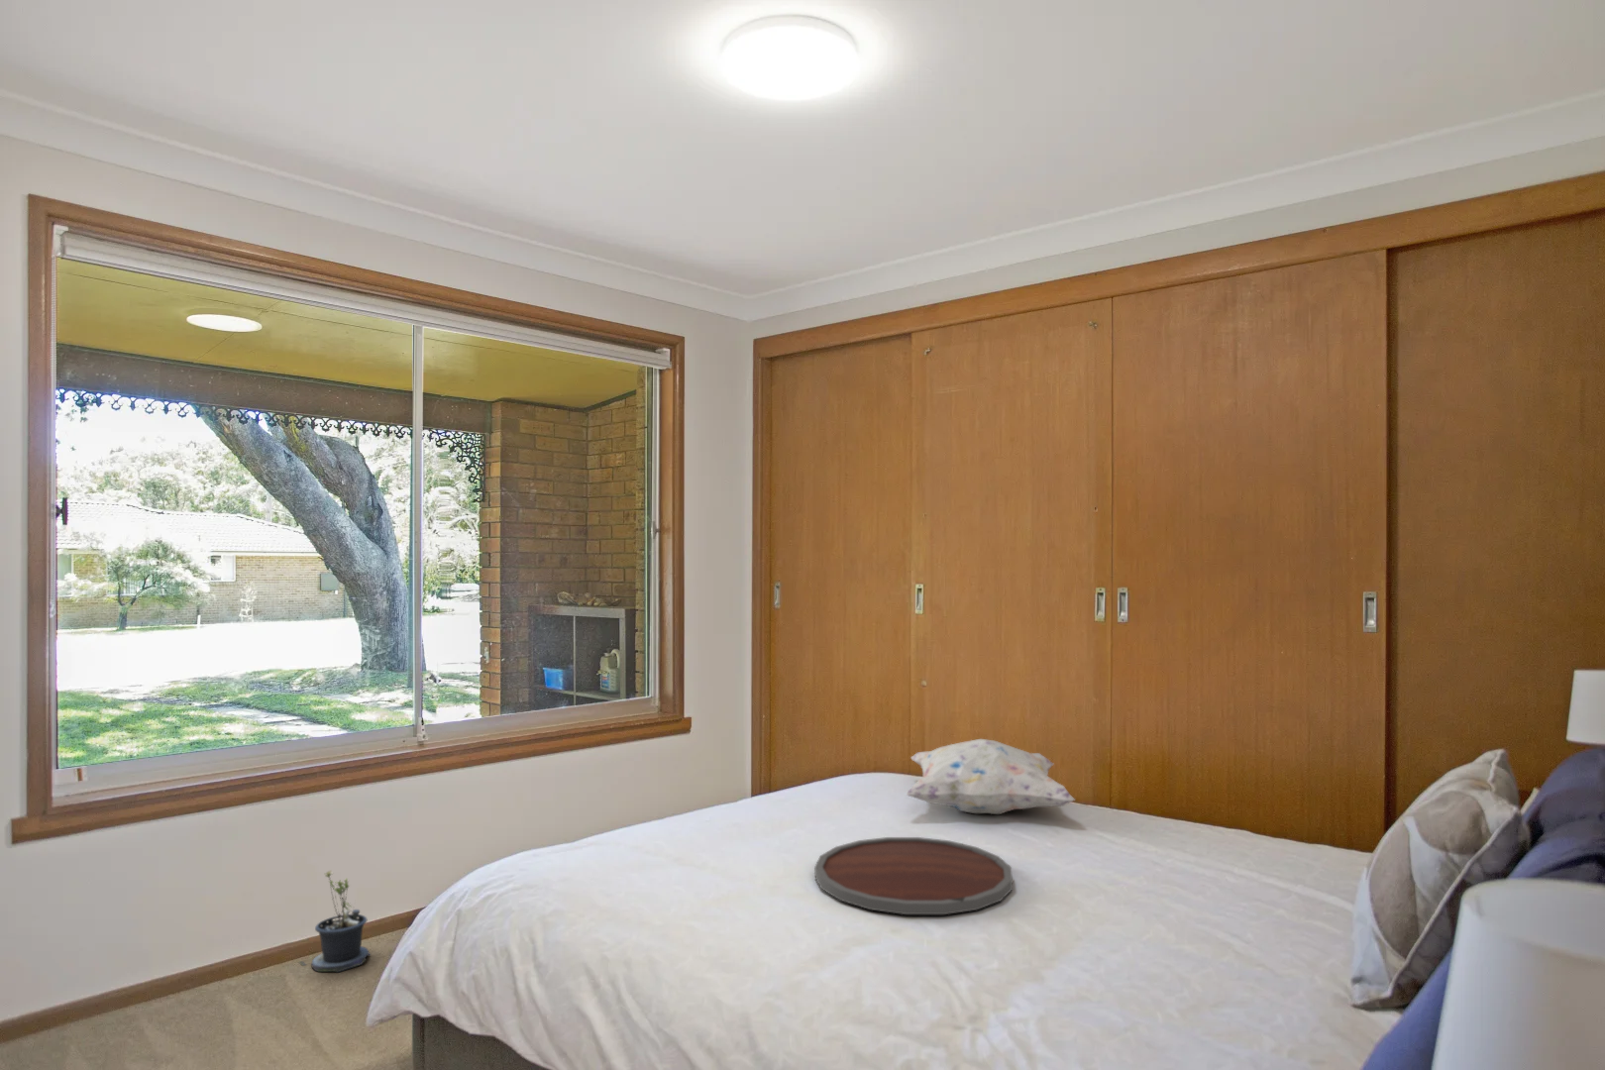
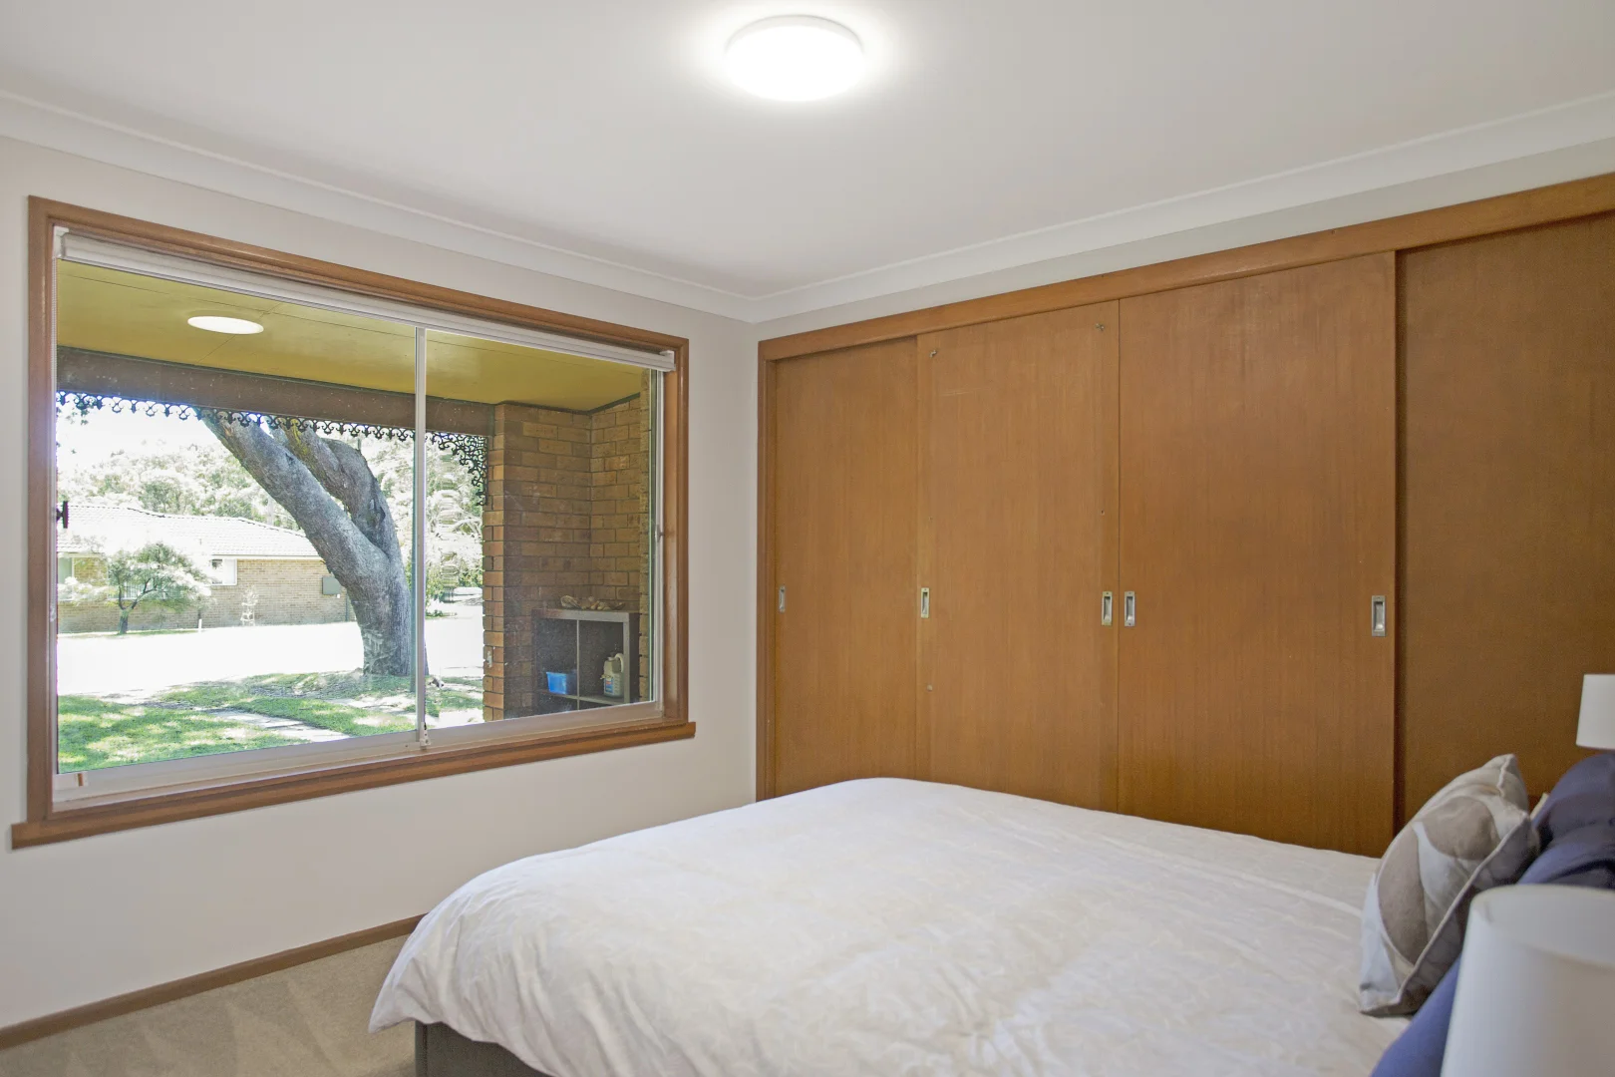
- decorative pillow [905,738,1076,816]
- potted plant [297,869,373,974]
- tray [813,836,1014,916]
